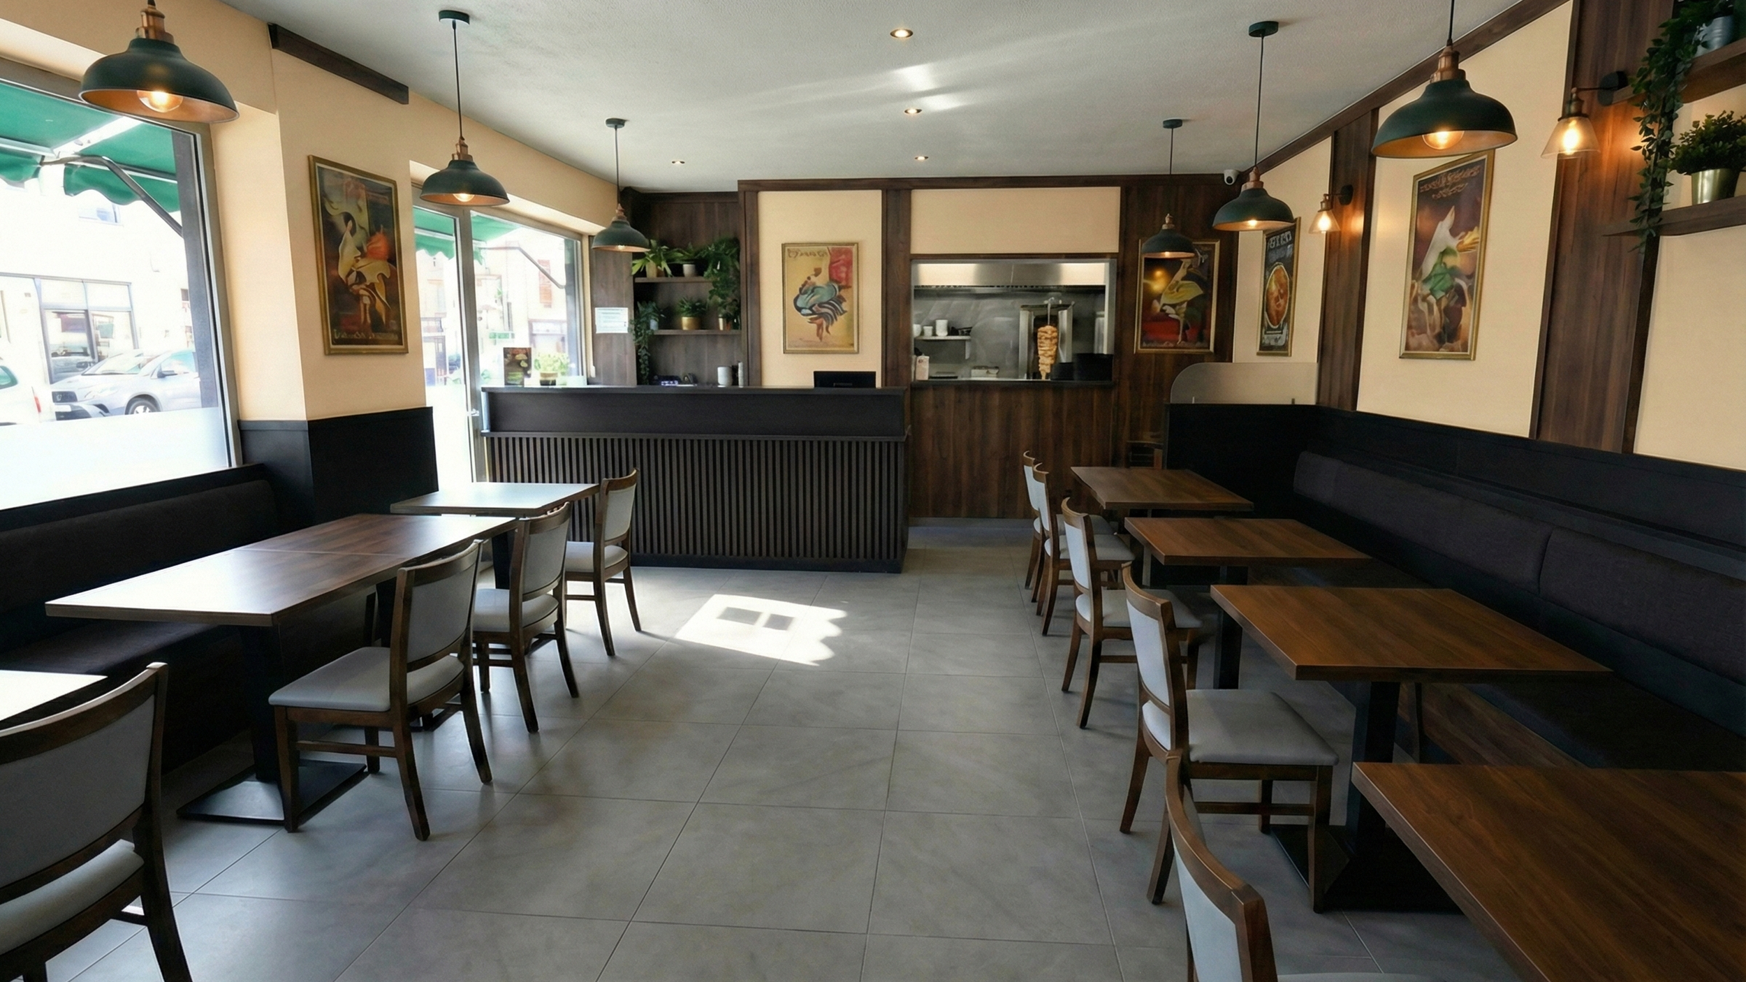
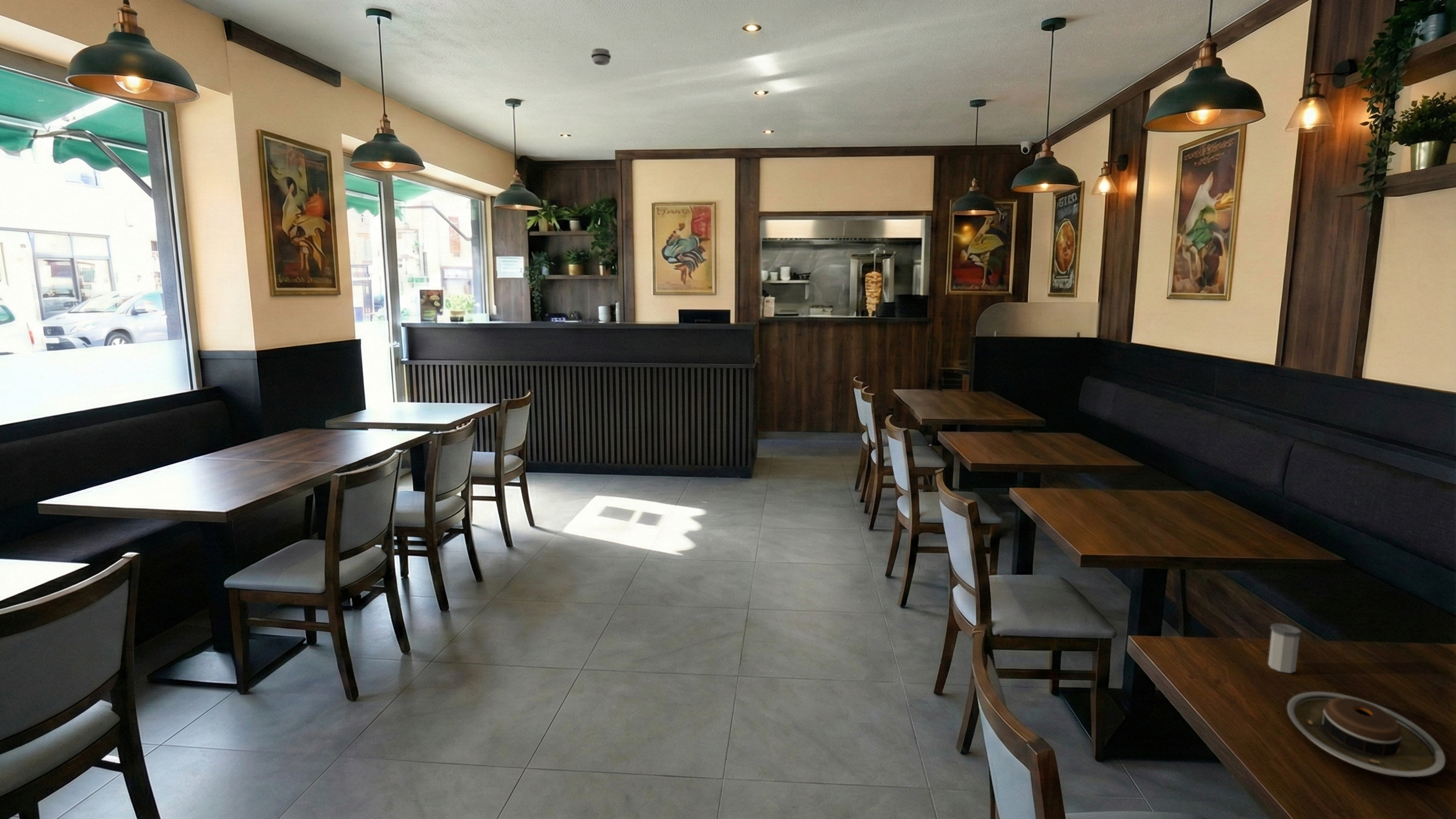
+ smoke detector [591,48,612,66]
+ plate [1287,691,1446,778]
+ salt shaker [1267,622,1302,674]
